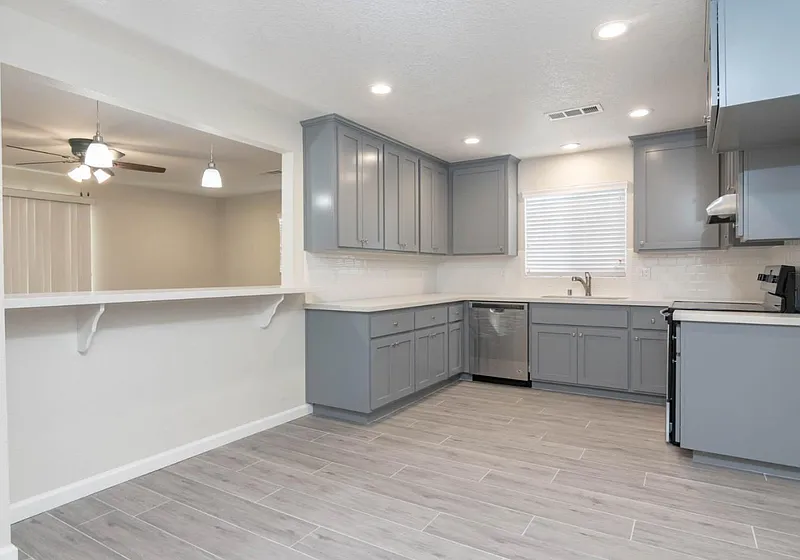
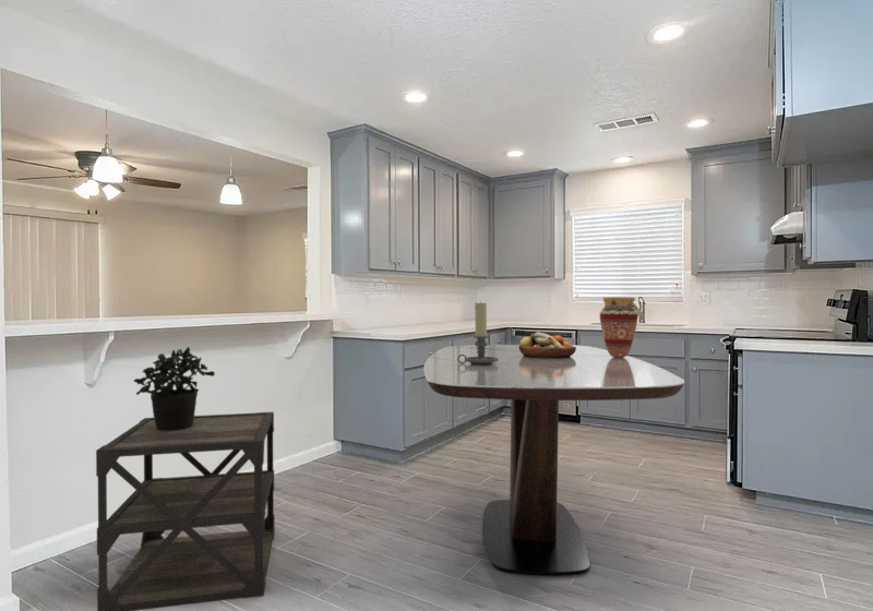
+ potted plant [132,346,216,431]
+ vase [599,296,639,358]
+ dining table [423,344,685,576]
+ fruit bowl [518,331,576,358]
+ candle holder [457,300,498,364]
+ side table [95,410,276,611]
